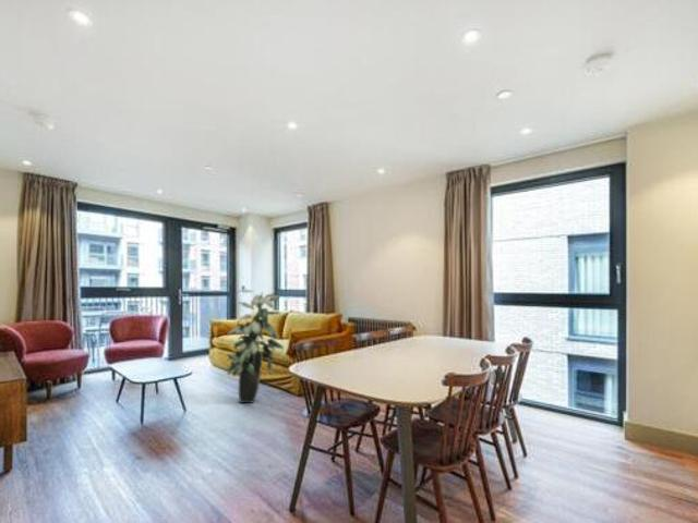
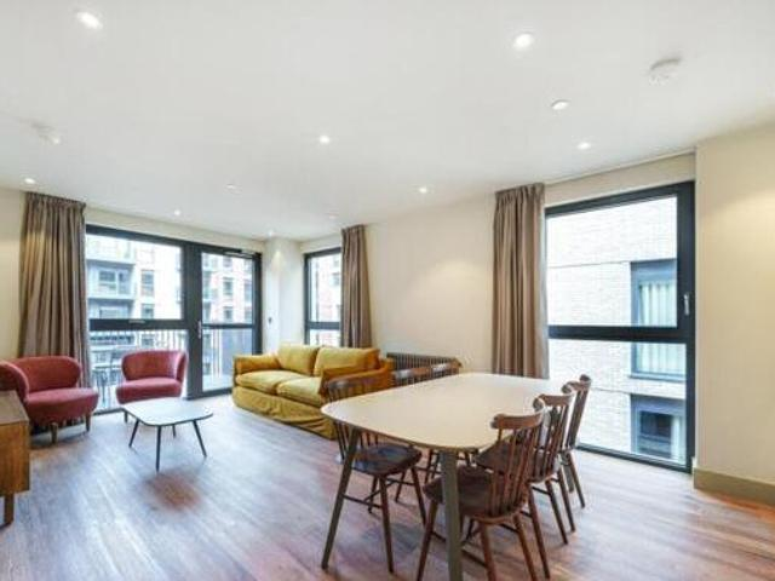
- indoor plant [225,288,285,404]
